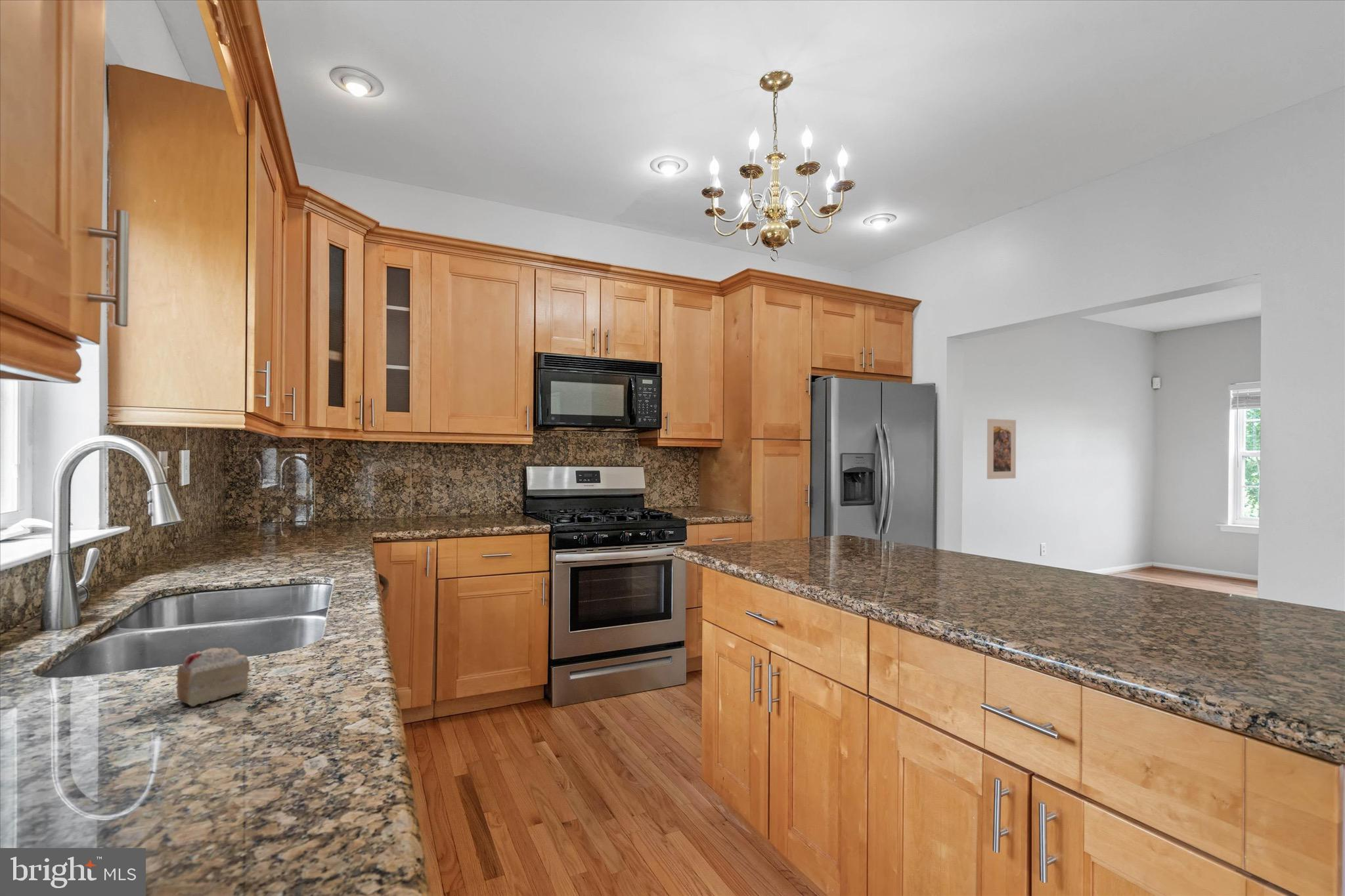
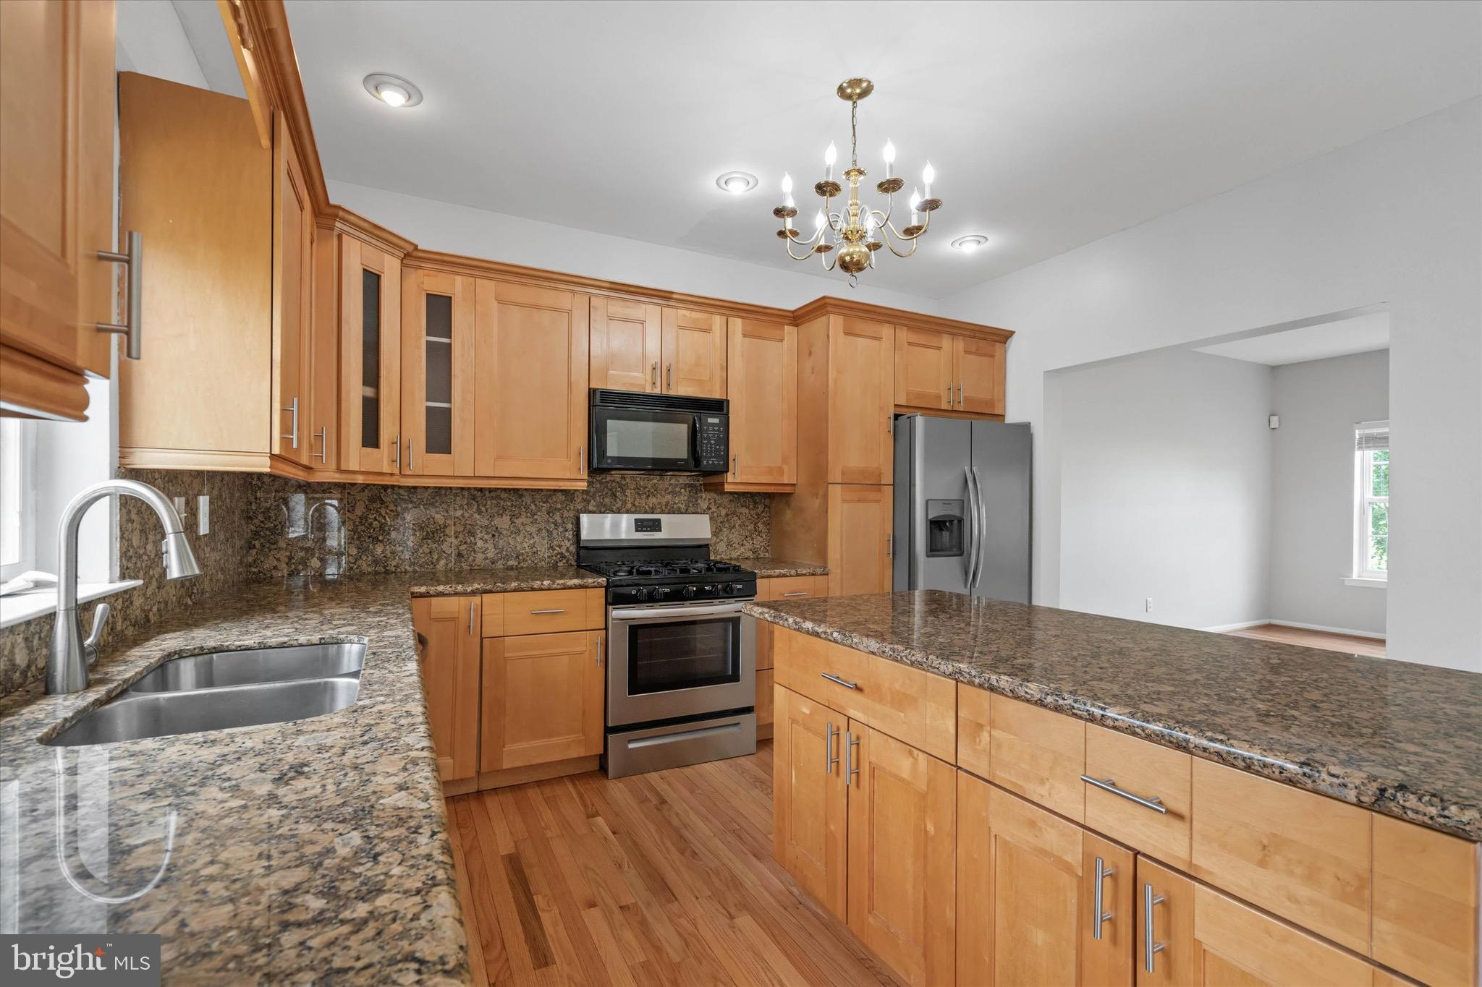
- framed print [986,418,1017,480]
- cake slice [175,647,251,708]
